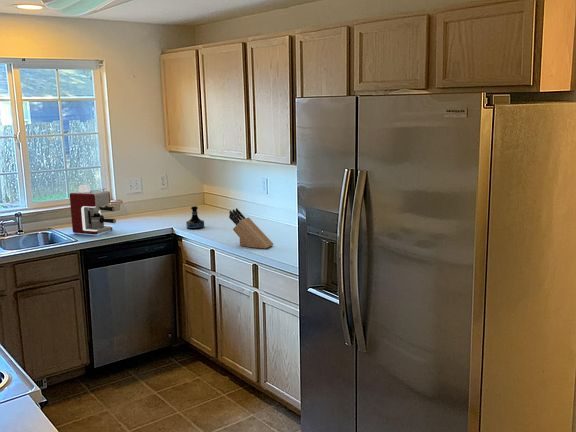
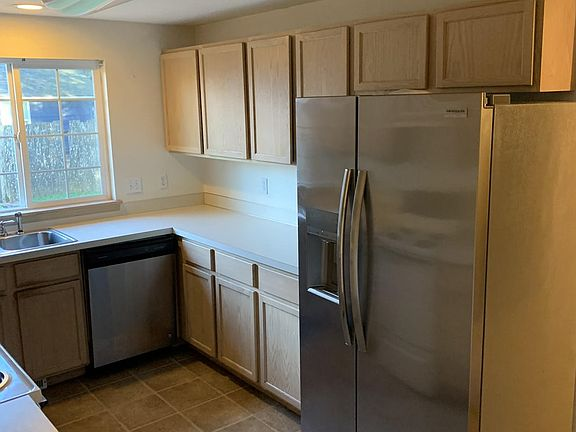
- coffee maker [69,184,117,236]
- knife block [228,207,274,249]
- tequila bottle [185,205,205,230]
